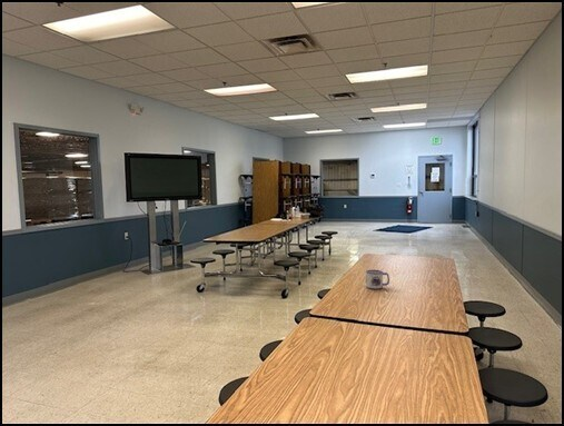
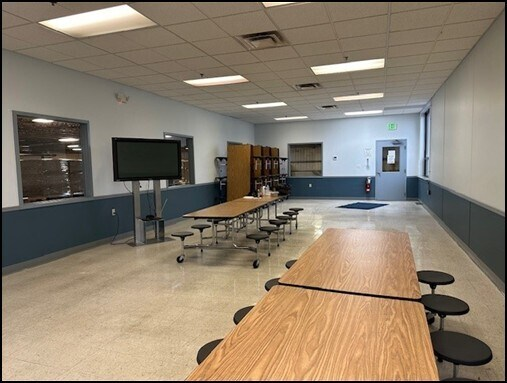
- mug [365,269,390,290]
